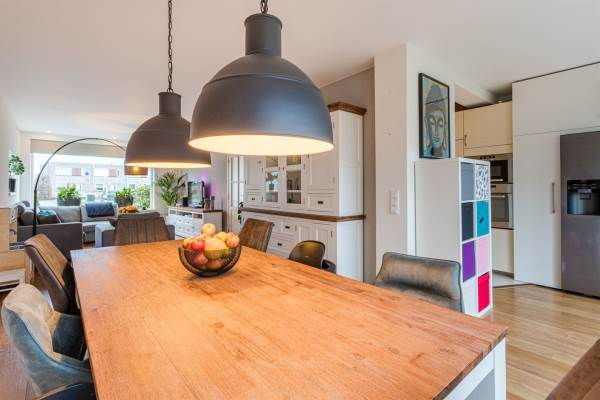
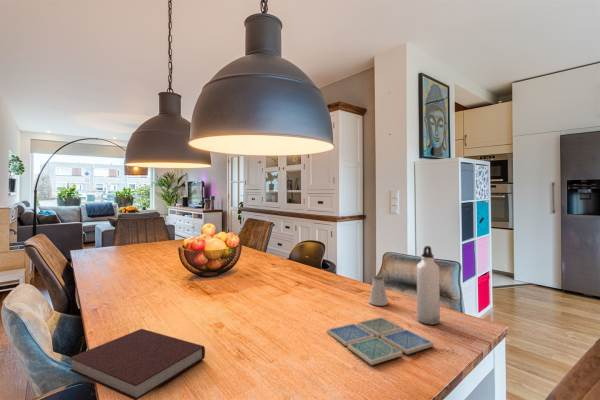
+ drink coaster [326,316,435,366]
+ saltshaker [368,275,389,307]
+ water bottle [416,245,441,325]
+ notebook [68,328,206,400]
